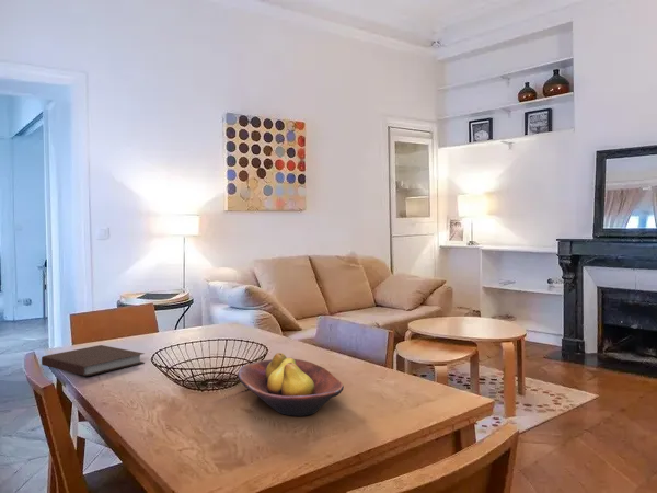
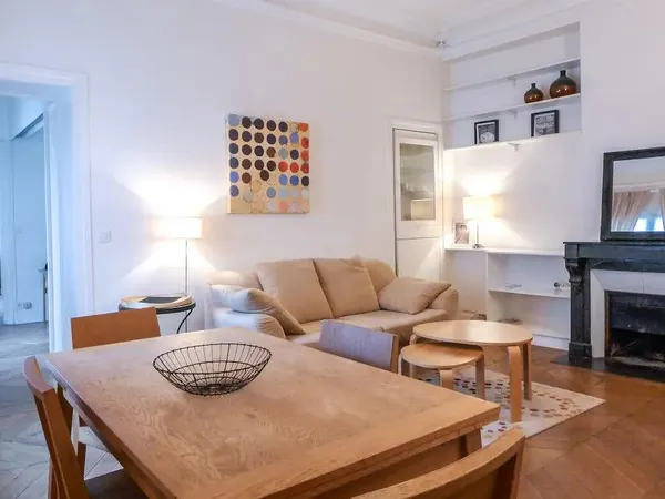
- fruit bowl [238,352,345,417]
- notebook [41,344,146,377]
